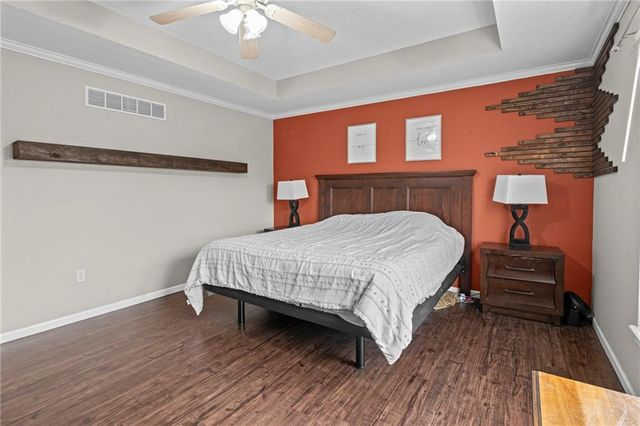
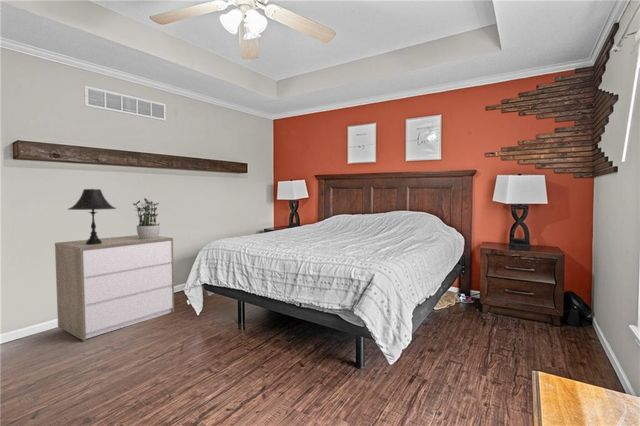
+ potted plant [132,197,161,239]
+ table lamp [68,188,117,245]
+ dresser [54,234,175,342]
